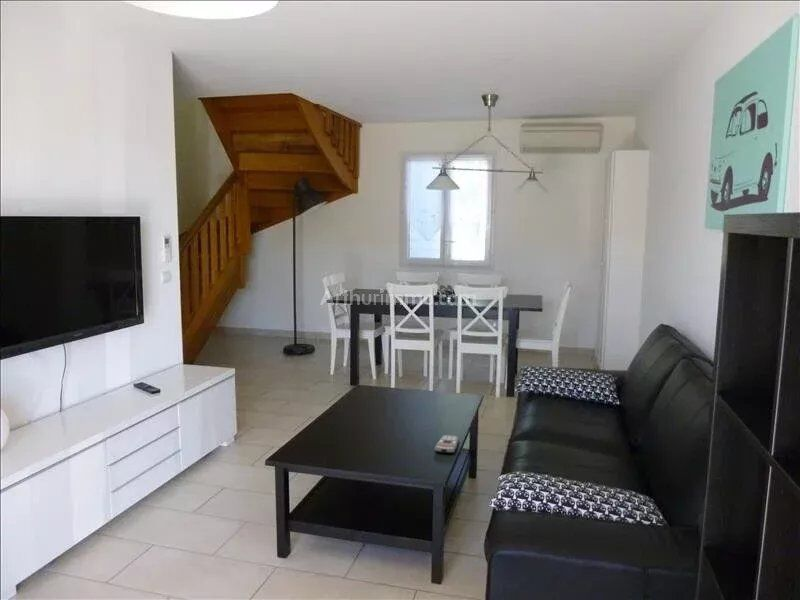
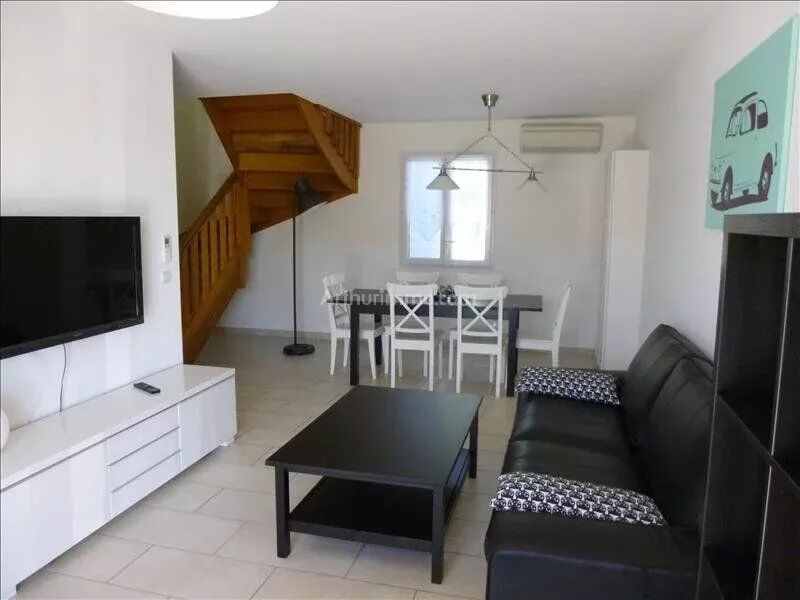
- remote control [433,434,459,454]
